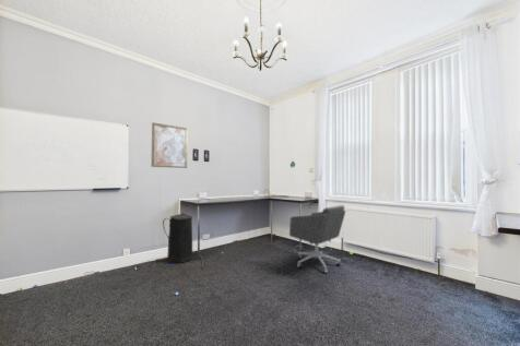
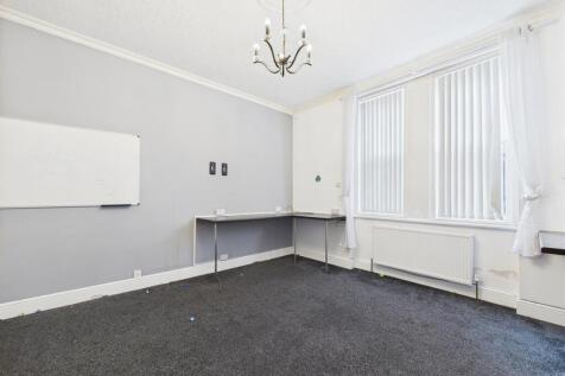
- wall art [151,121,189,169]
- trash can [162,212,193,264]
- office chair [288,204,346,274]
